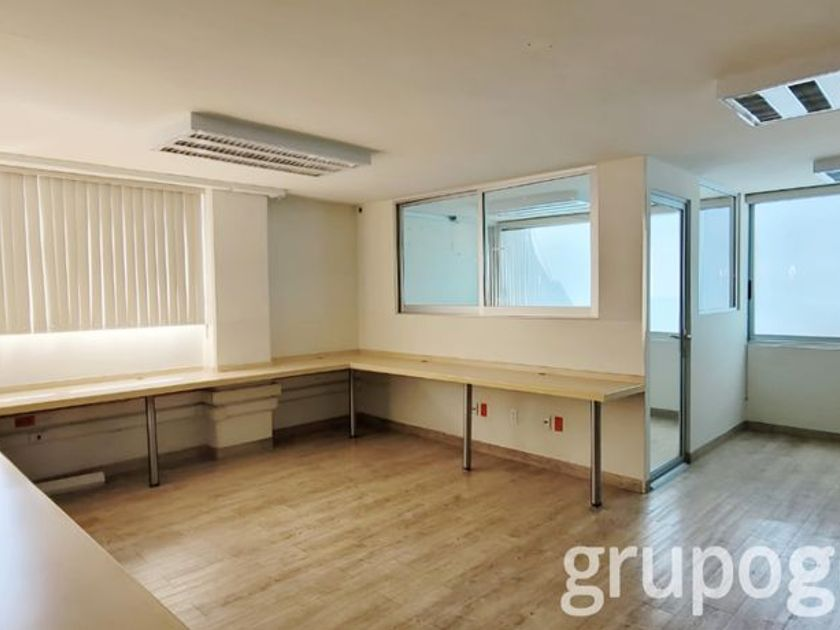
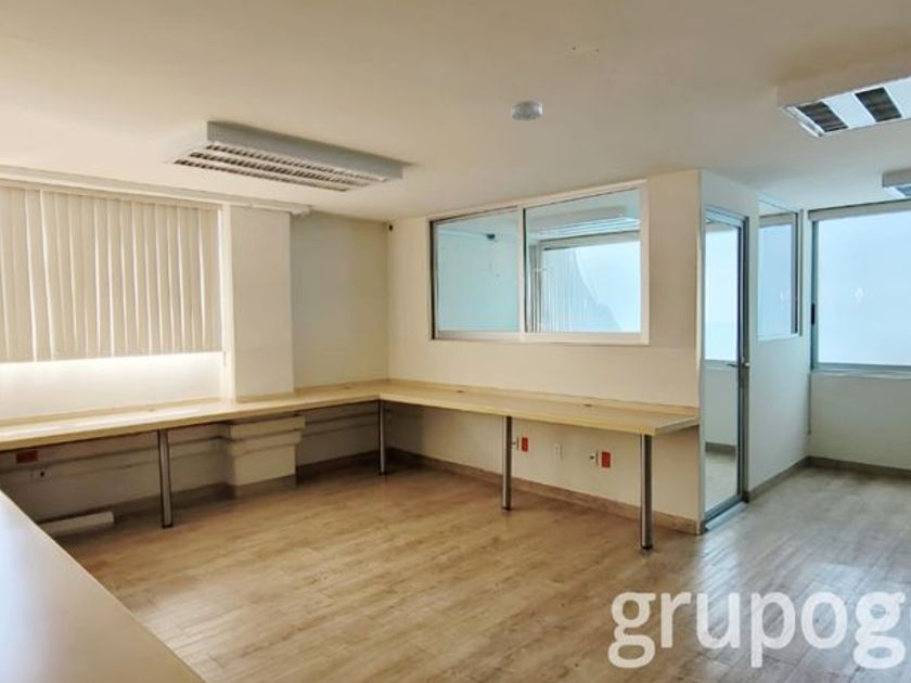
+ smoke detector [511,100,543,123]
